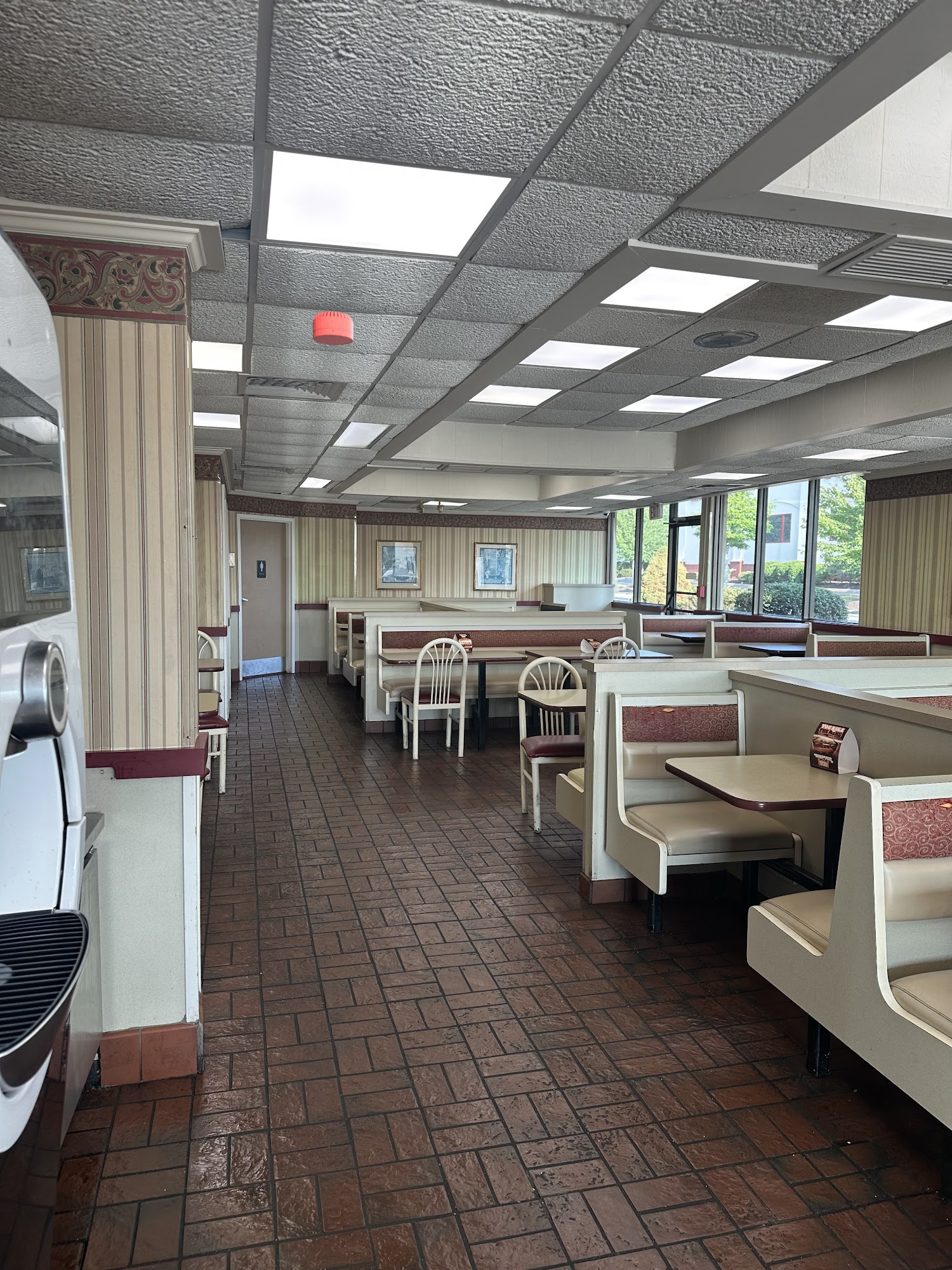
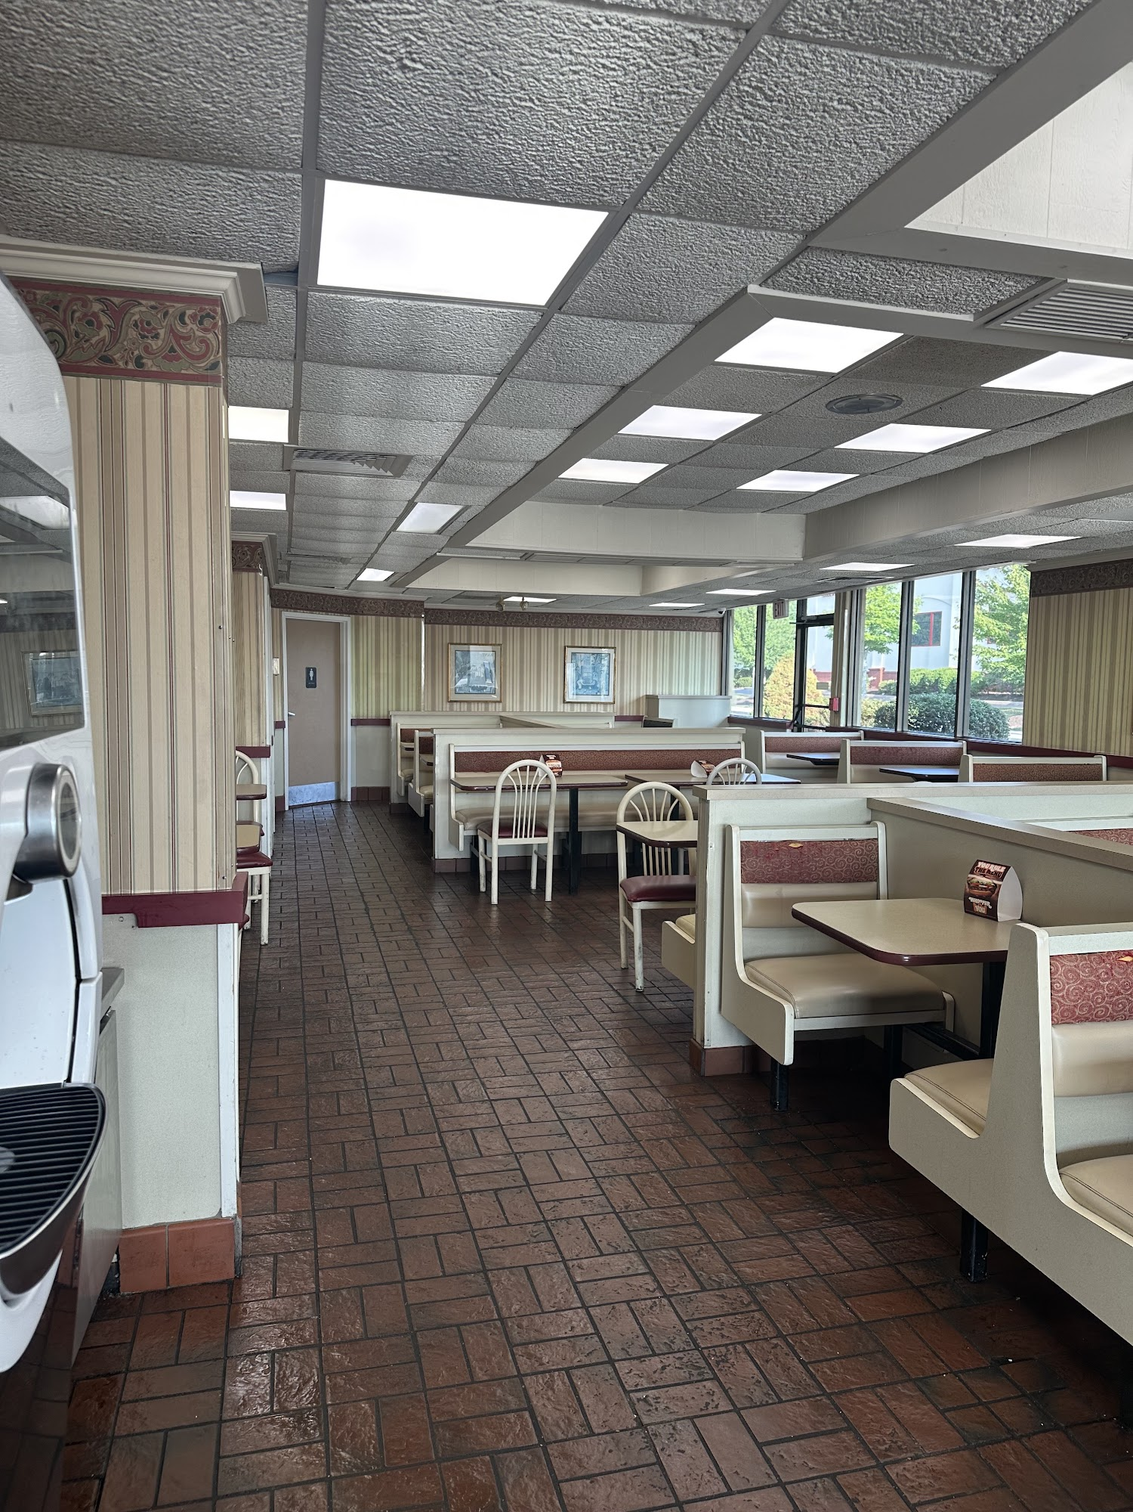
- smoke detector [312,311,354,345]
